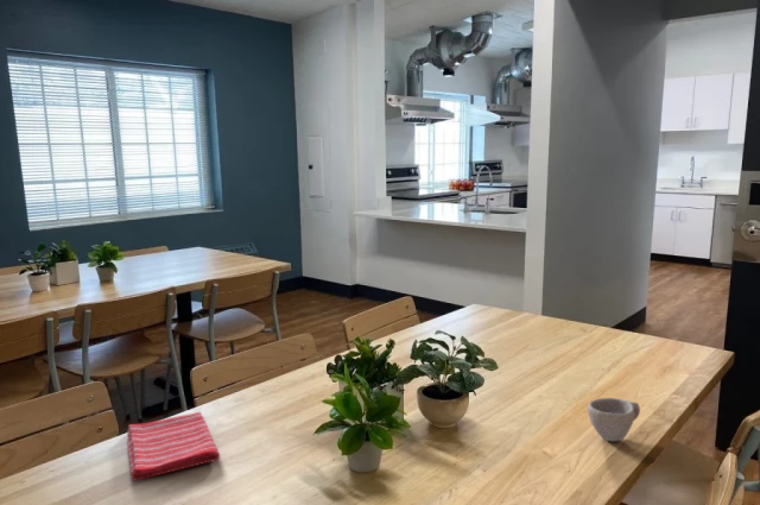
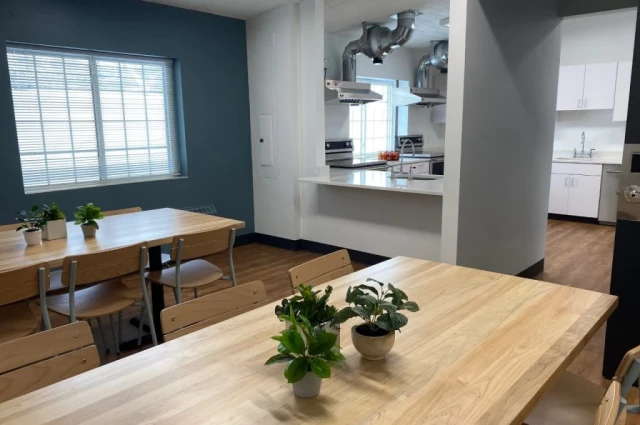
- dish towel [126,411,221,482]
- cup [587,397,641,442]
